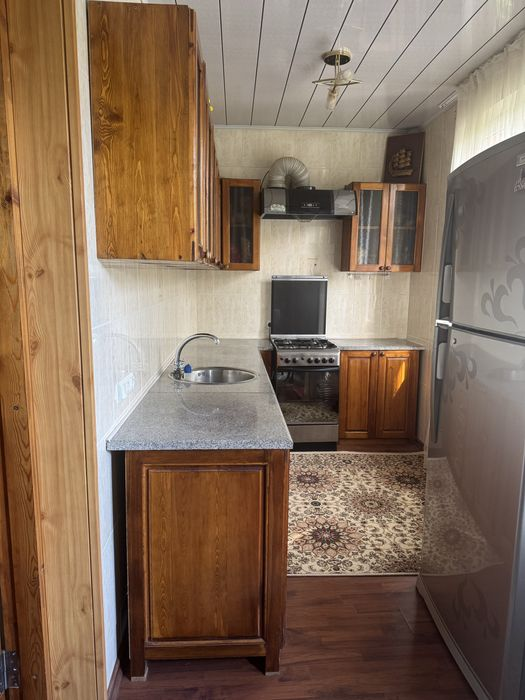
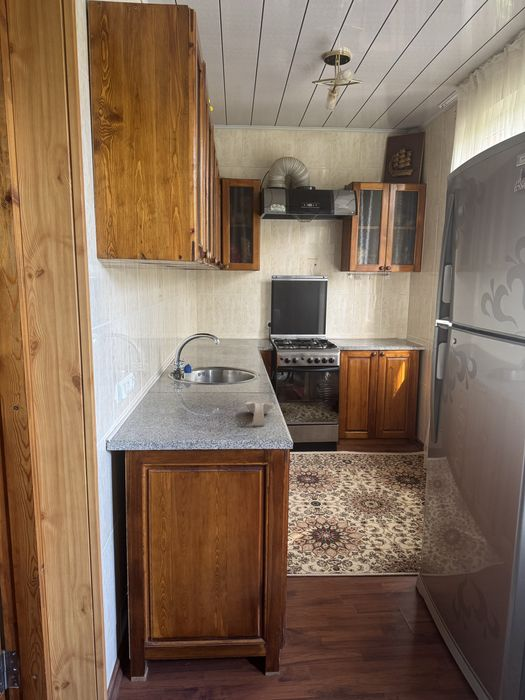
+ spoon rest [244,400,275,427]
